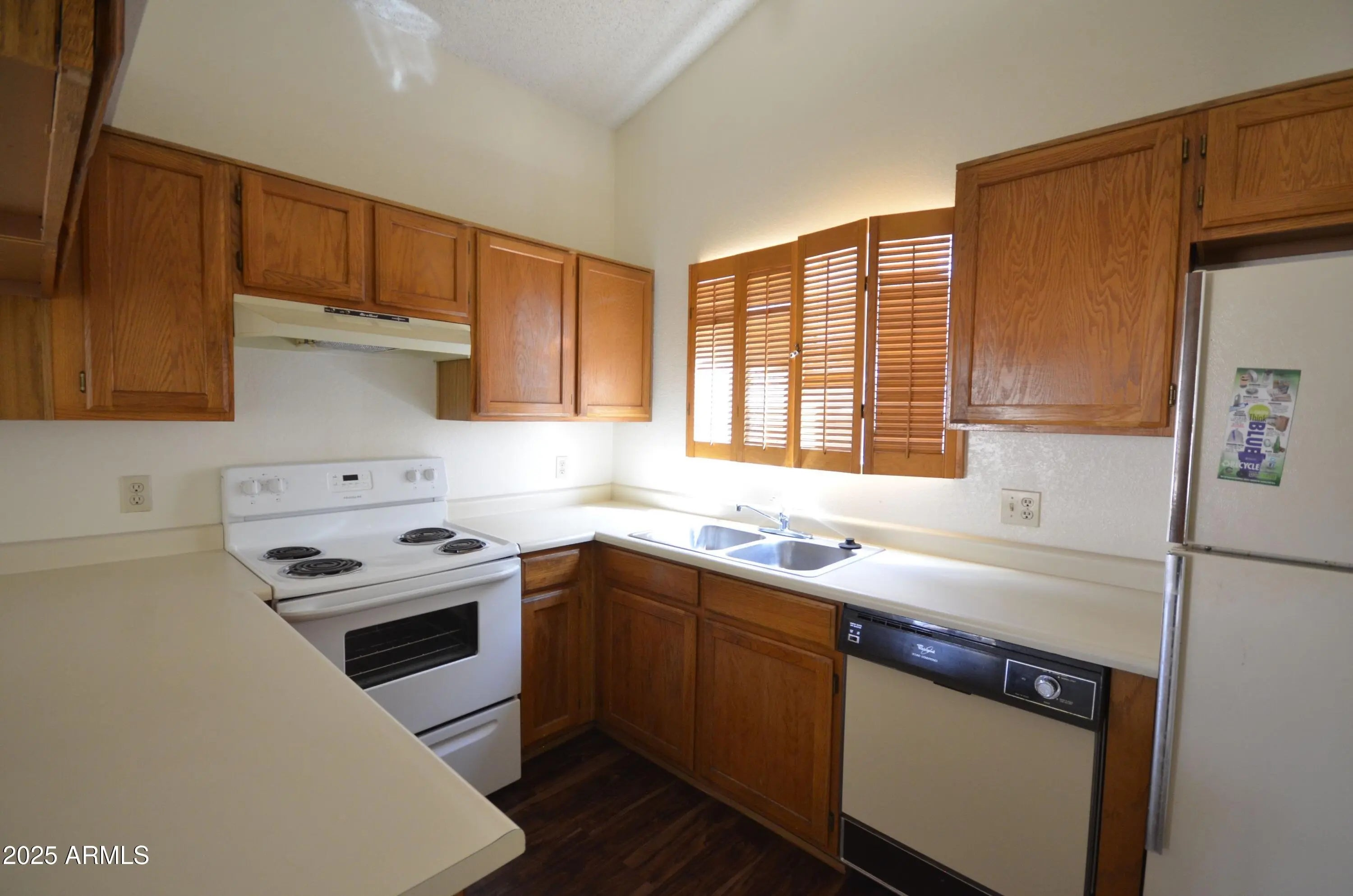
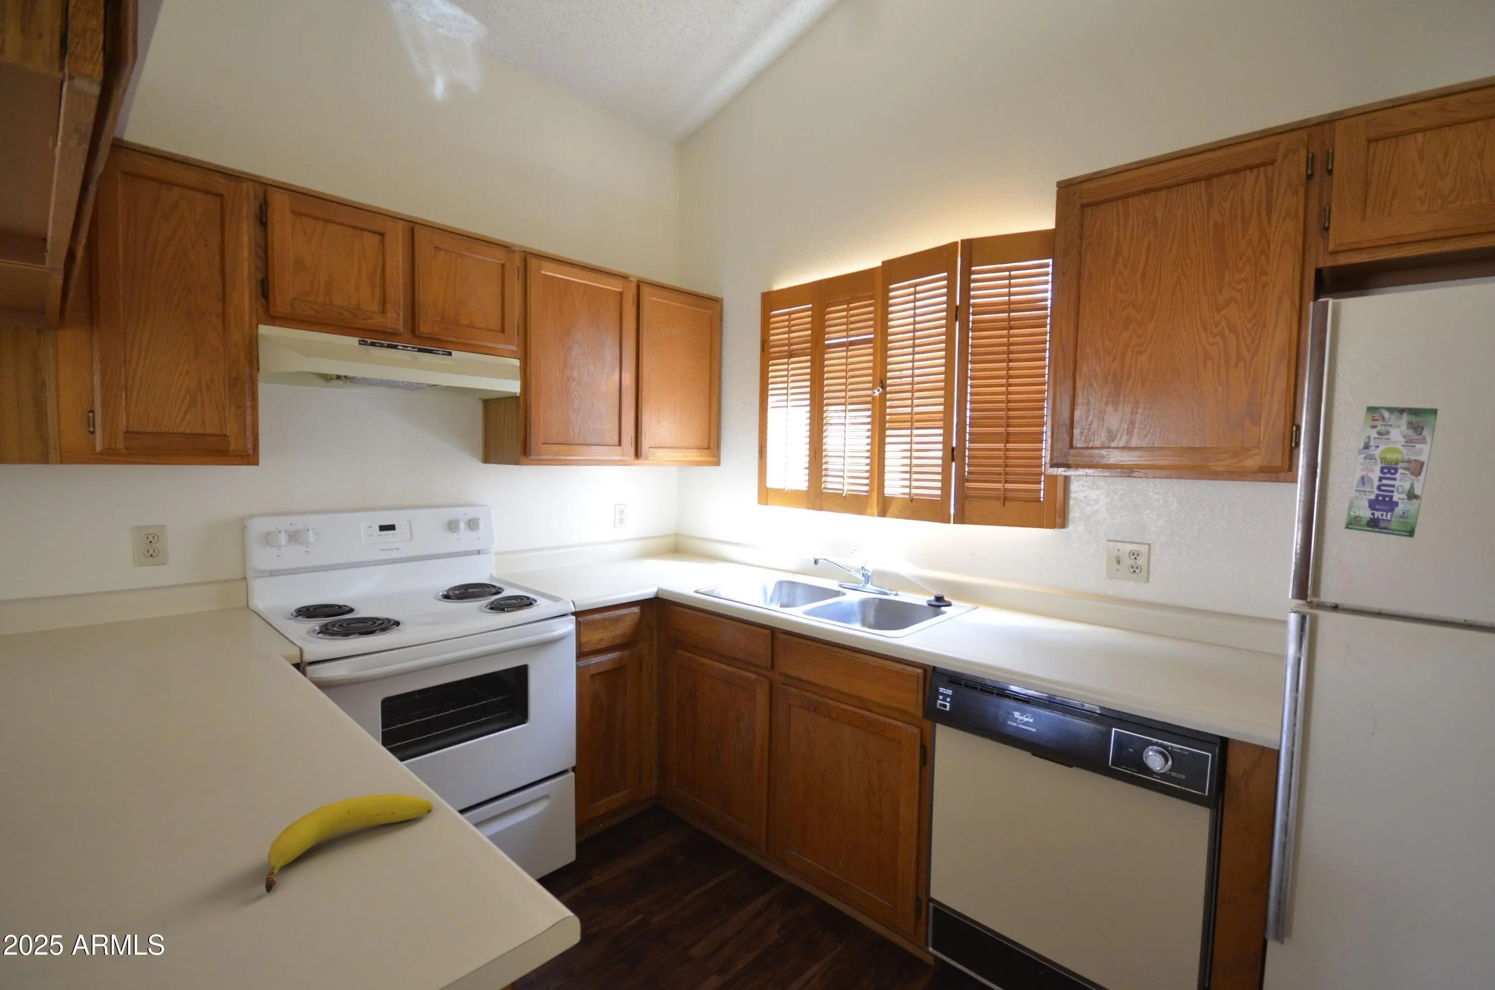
+ fruit [264,793,433,894]
